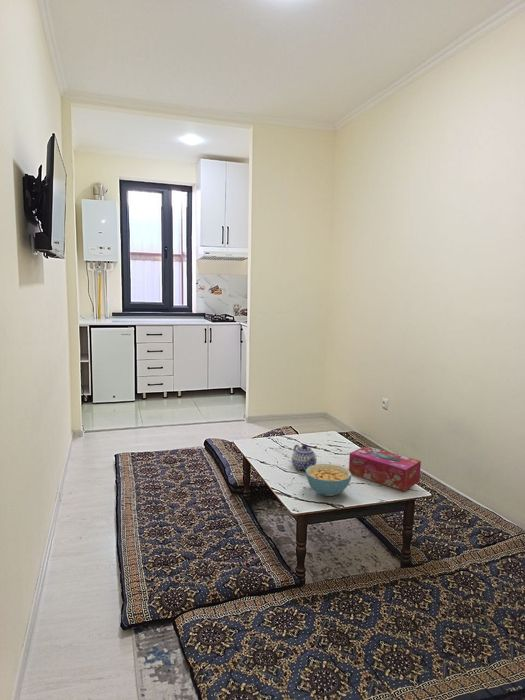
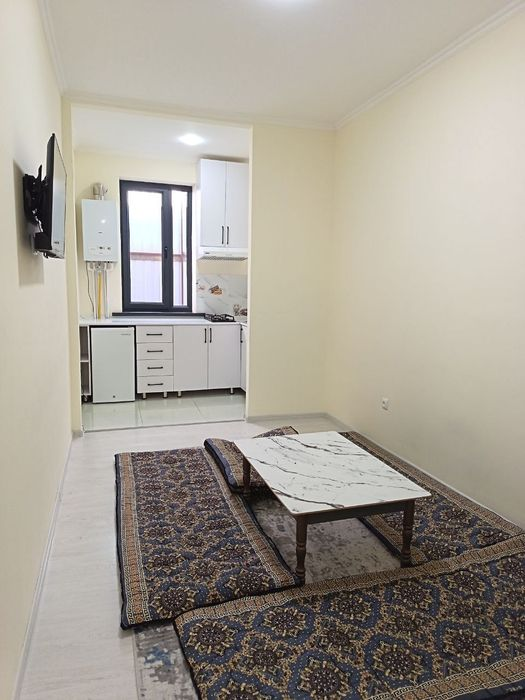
- teapot [291,443,318,471]
- tissue box [348,445,422,492]
- cereal bowl [305,463,353,497]
